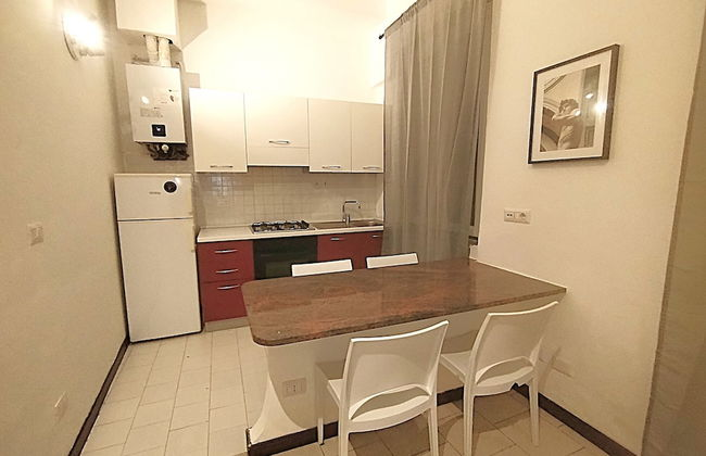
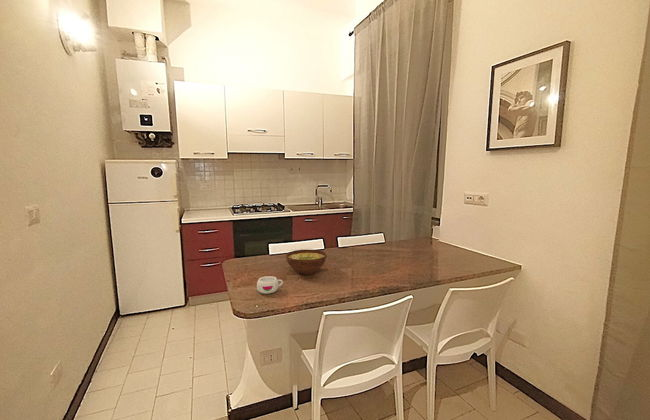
+ mug [256,275,284,295]
+ bowl [285,248,327,275]
